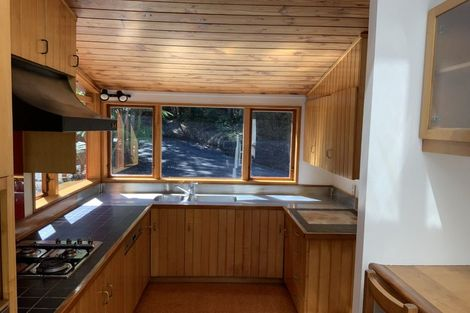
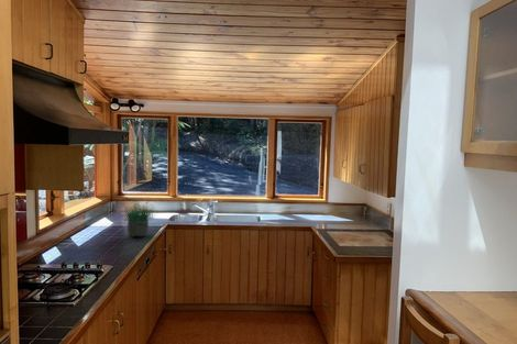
+ potted plant [120,195,158,238]
